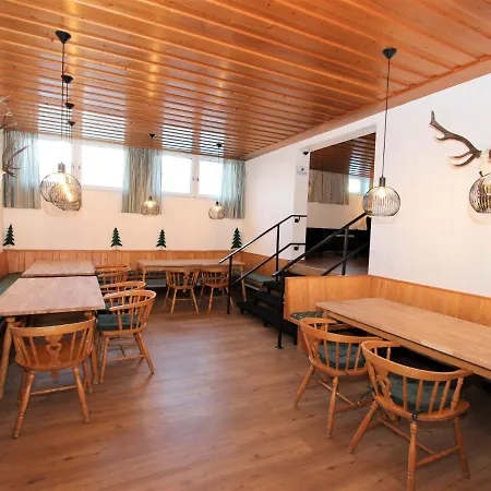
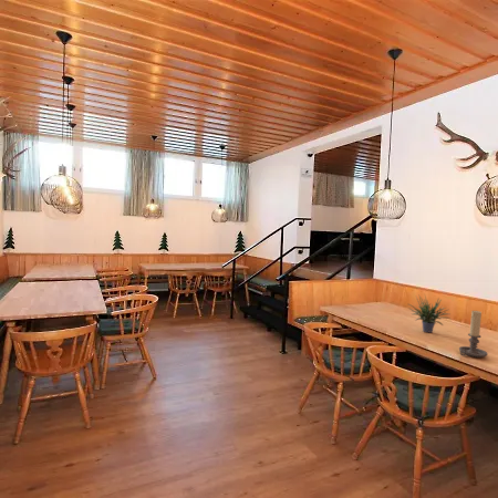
+ potted plant [407,294,450,334]
+ candle holder [458,310,488,359]
